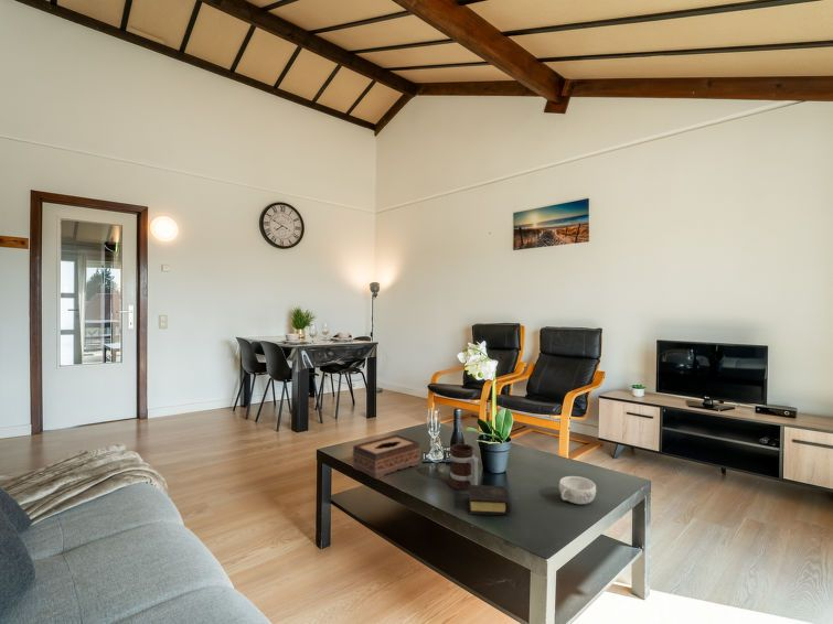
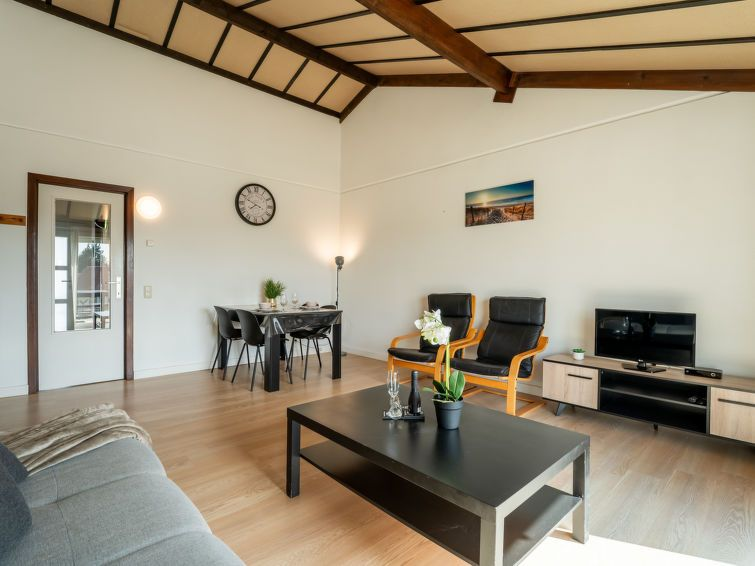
- tissue box [352,433,421,480]
- mug [447,442,480,491]
- book [468,484,513,516]
- decorative bowl [558,475,597,505]
